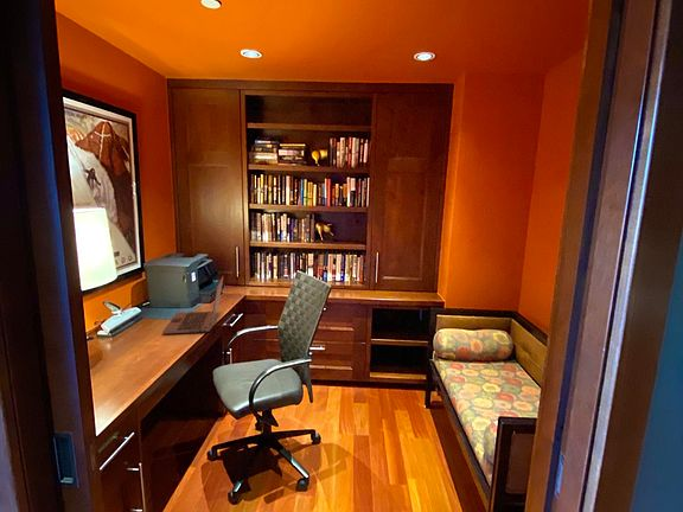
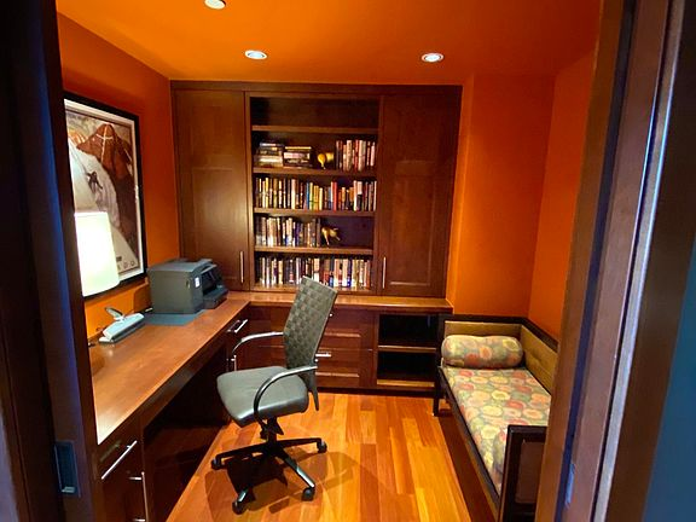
- laptop [161,275,224,334]
